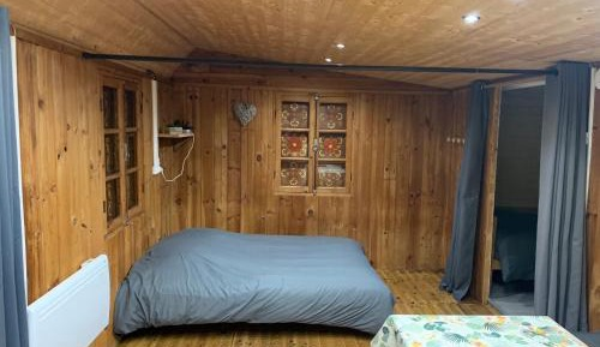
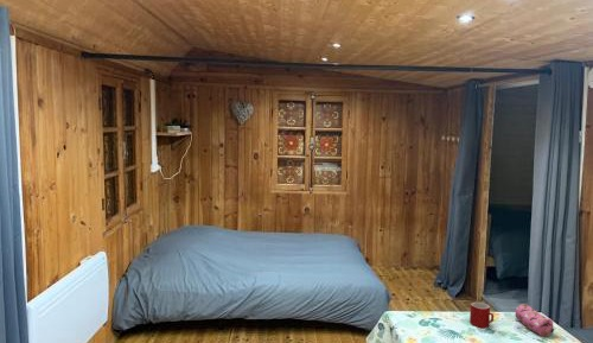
+ pencil case [515,303,555,337]
+ mug [468,301,495,329]
